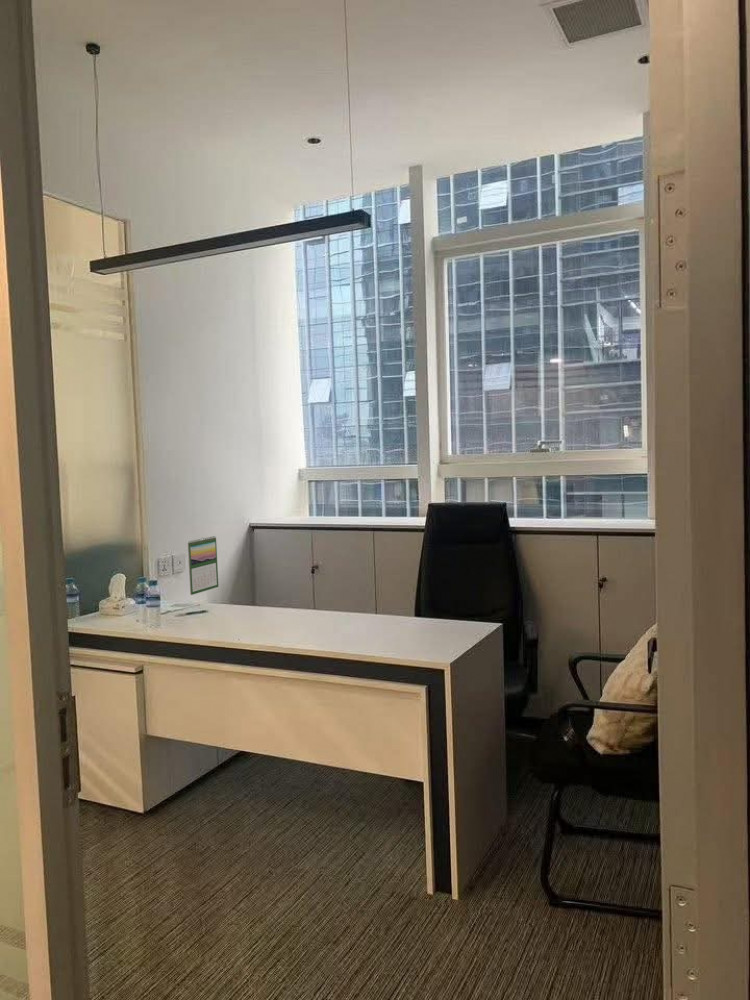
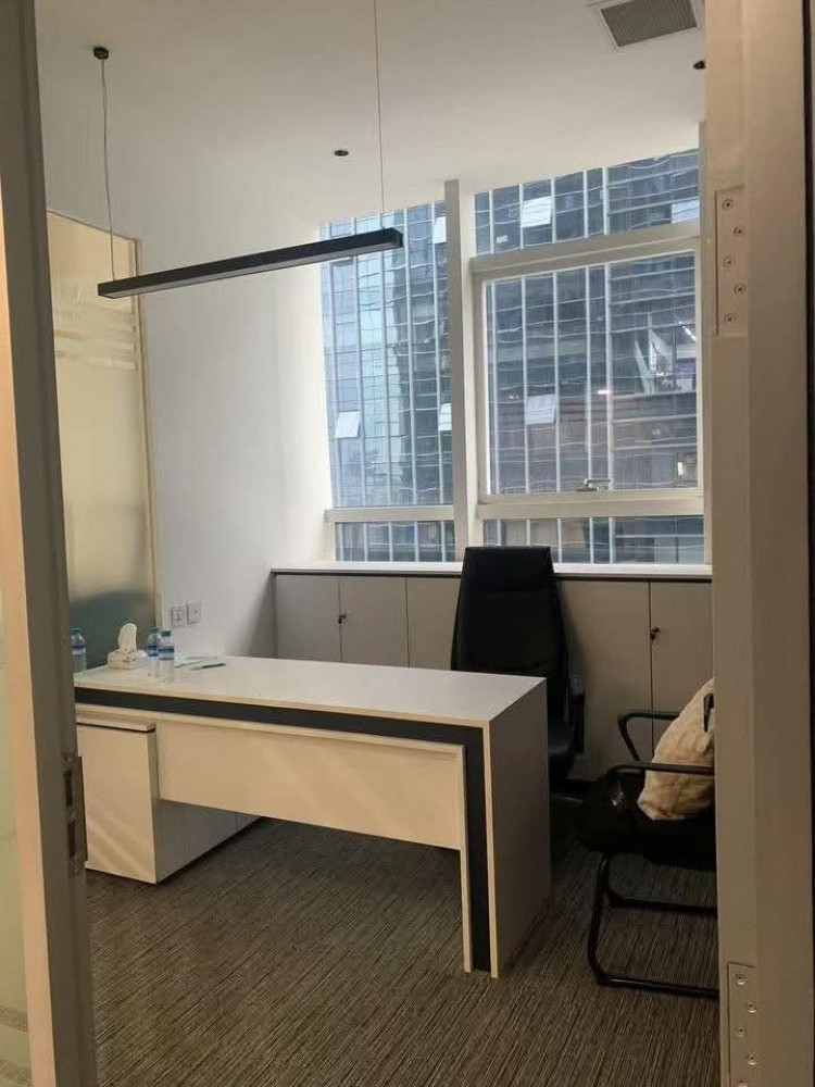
- calendar [187,535,219,596]
